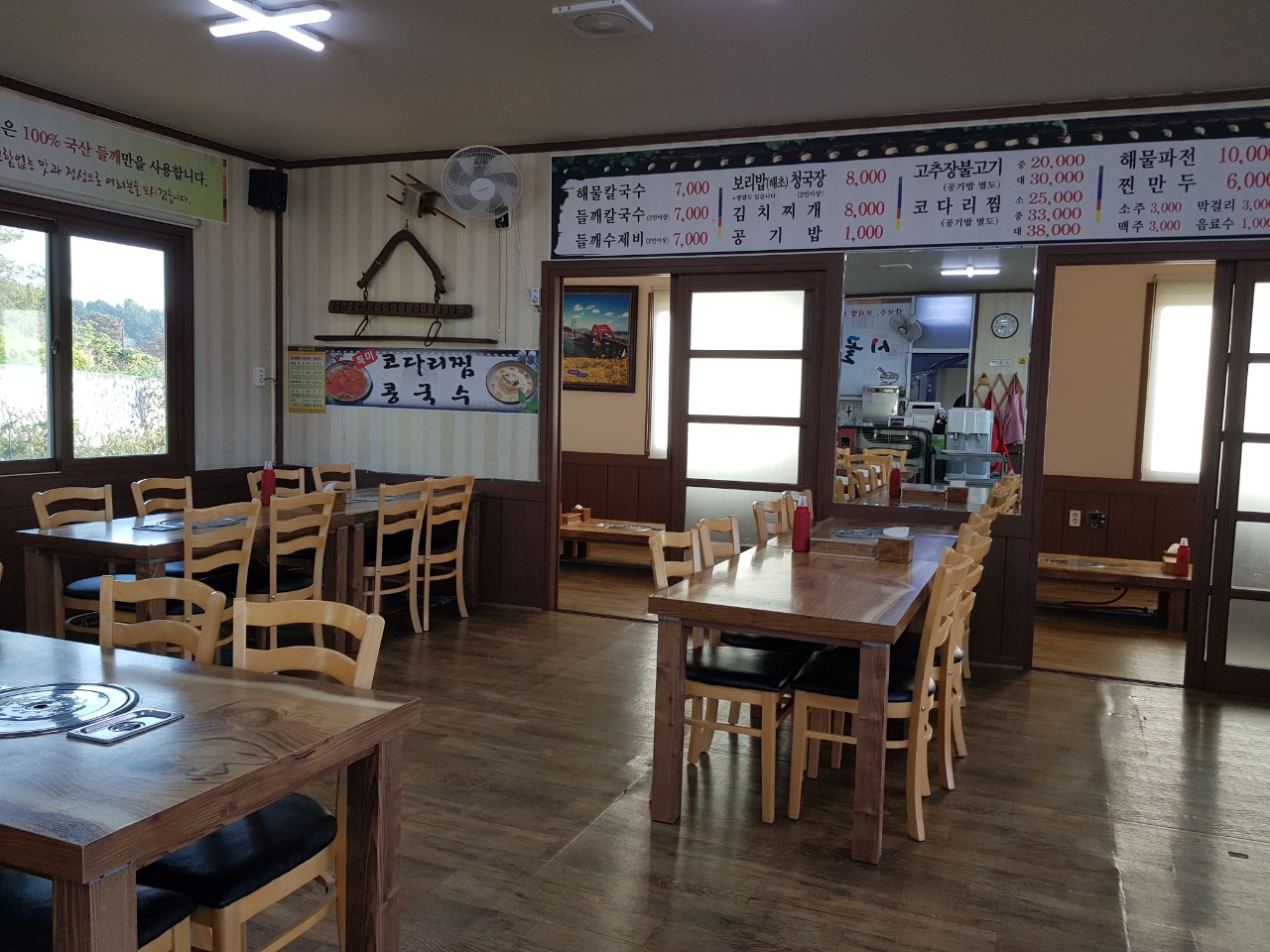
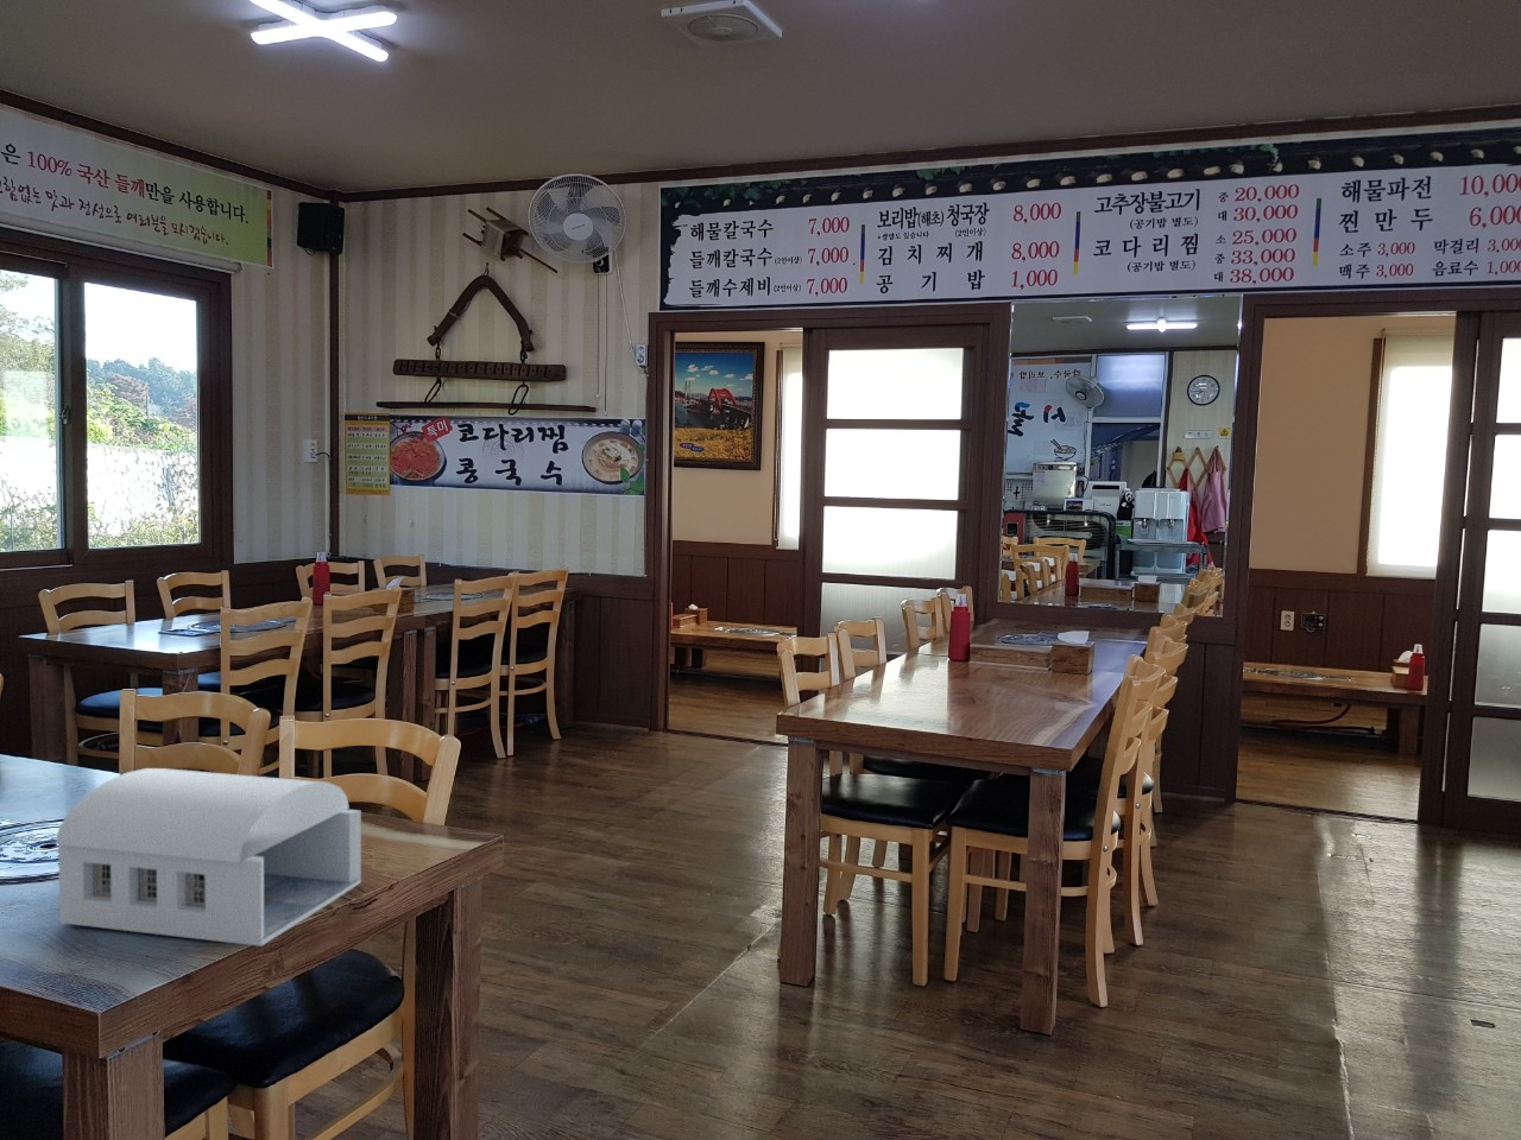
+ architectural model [55,768,363,947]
